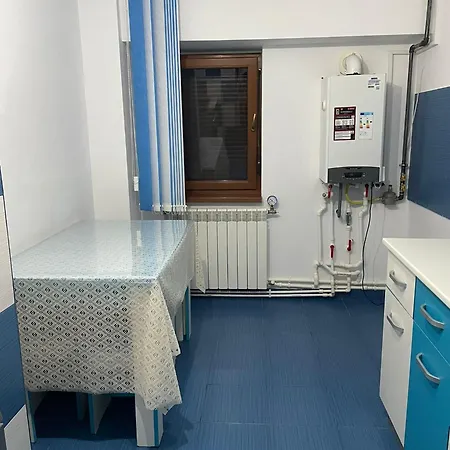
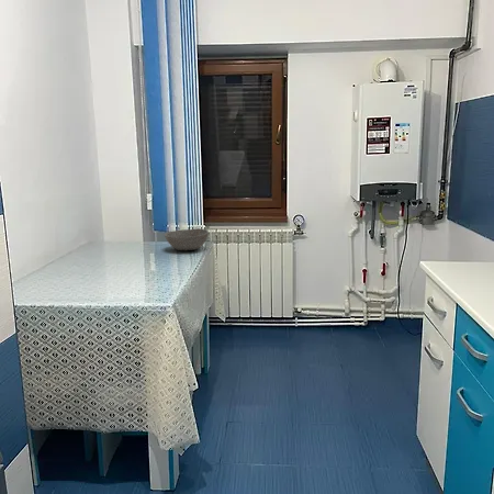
+ bowl [164,227,210,251]
